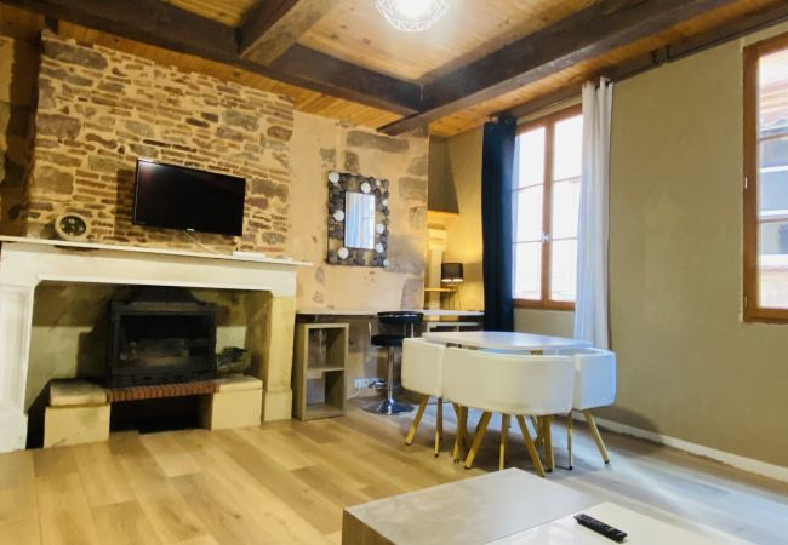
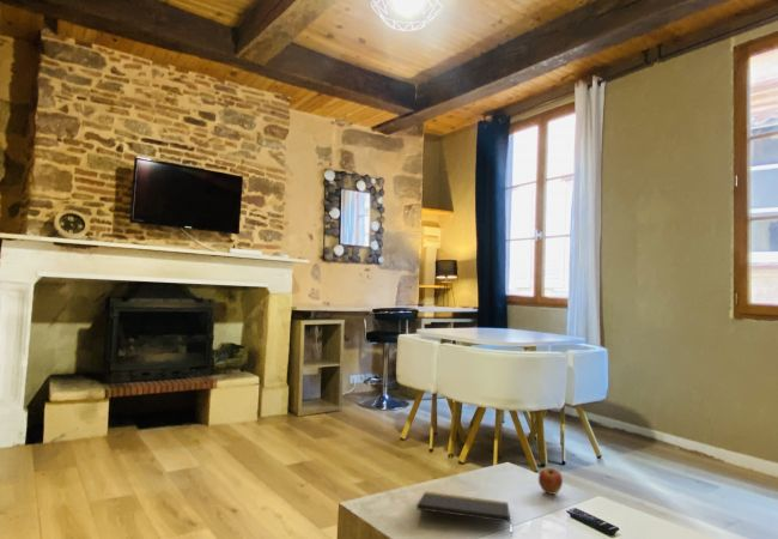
+ notepad [415,490,513,537]
+ fruit [537,466,564,496]
